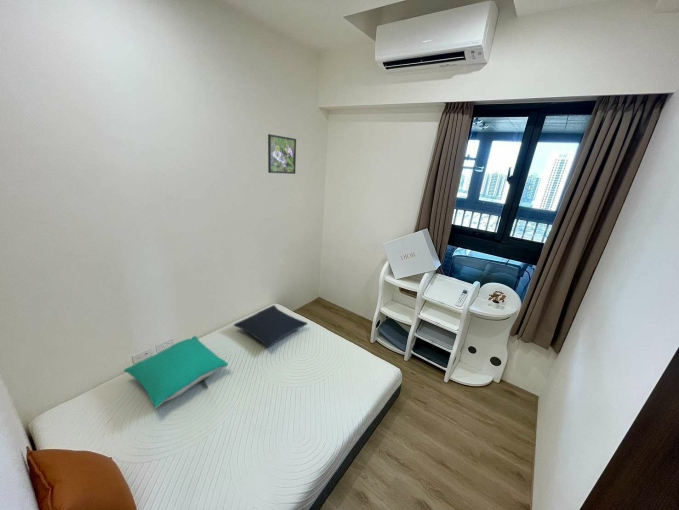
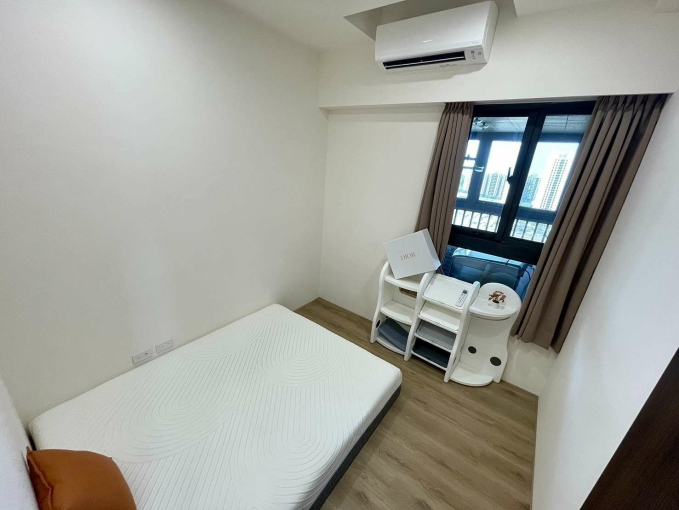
- pillow [123,335,229,410]
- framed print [267,133,297,175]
- pillow [233,304,308,349]
